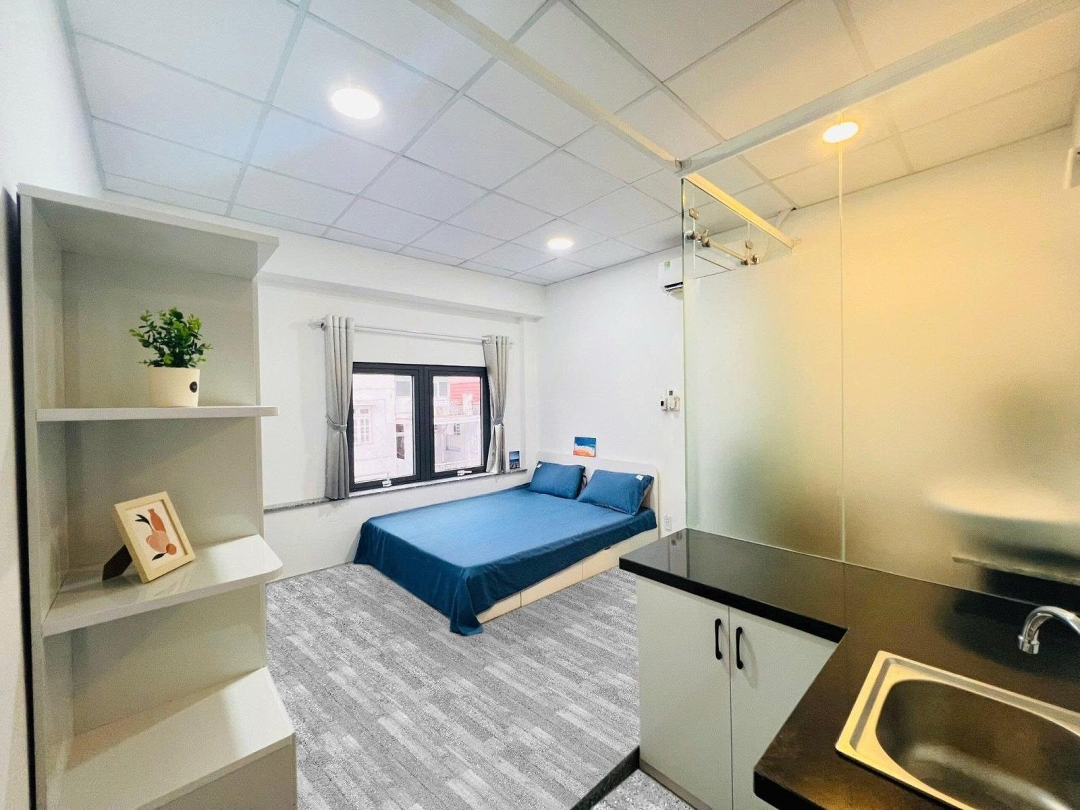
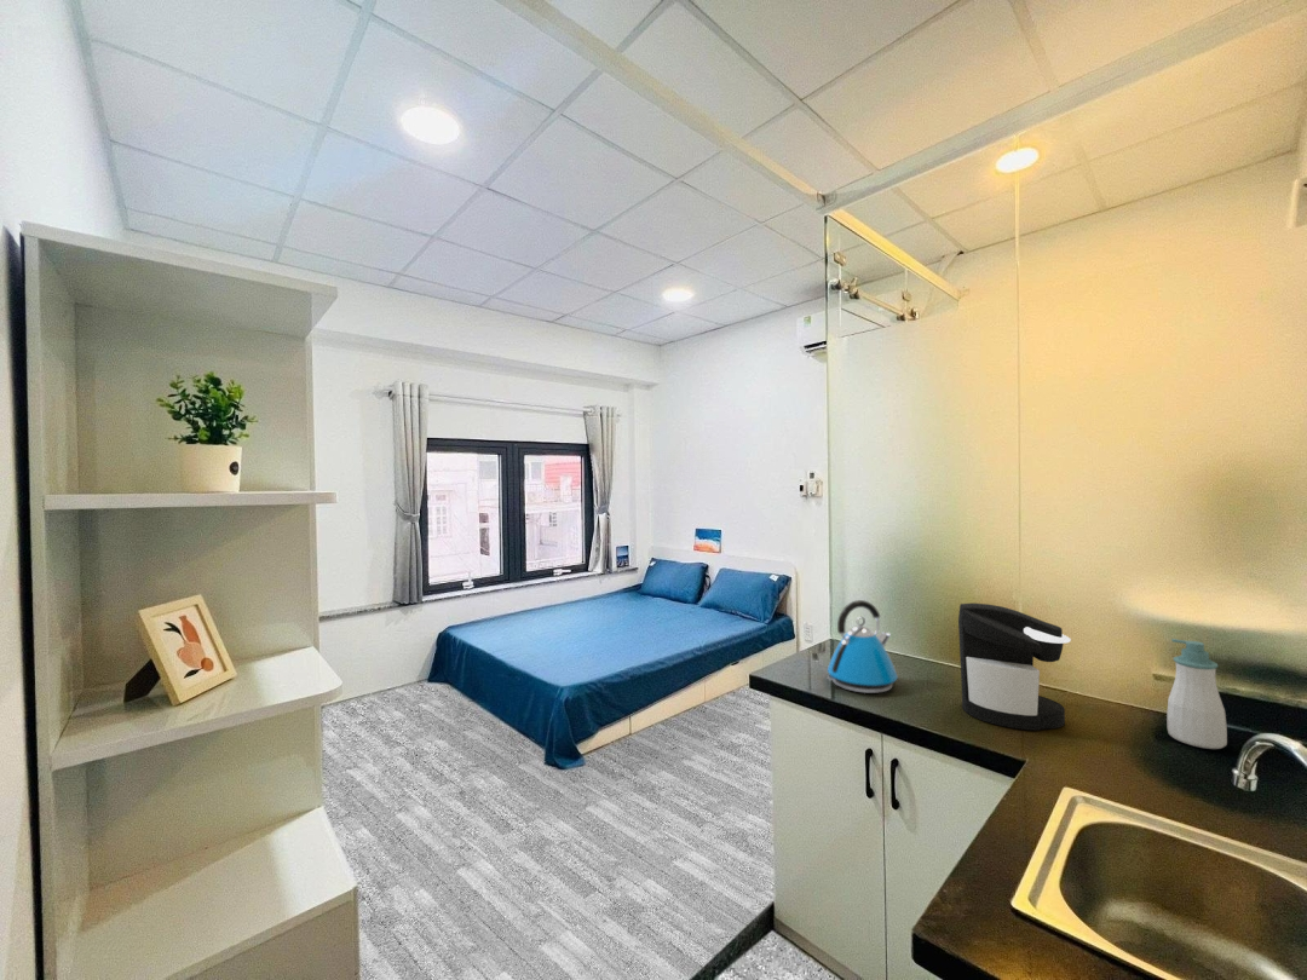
+ soap bottle [1165,638,1228,750]
+ coffee maker [957,603,1072,731]
+ kettle [825,599,899,694]
